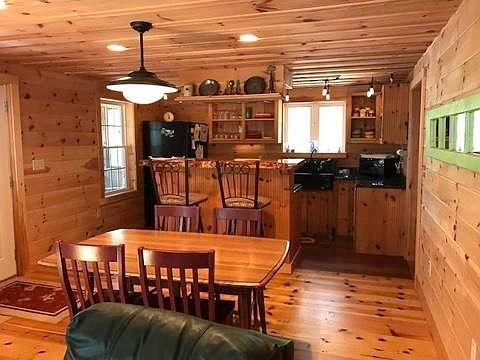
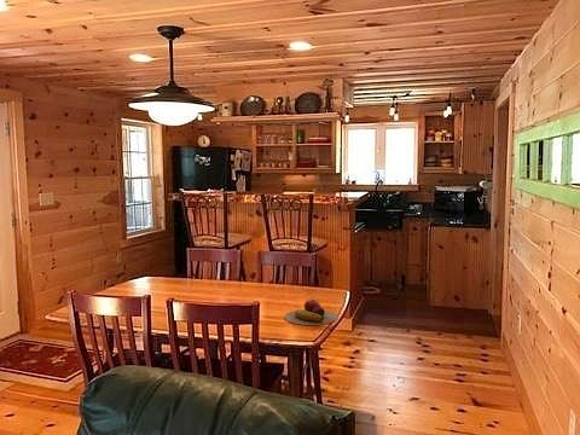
+ fruit [283,296,340,326]
